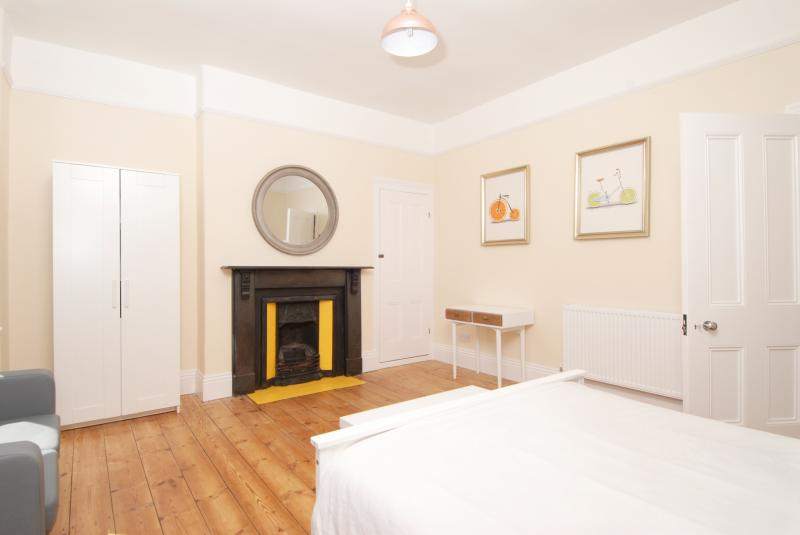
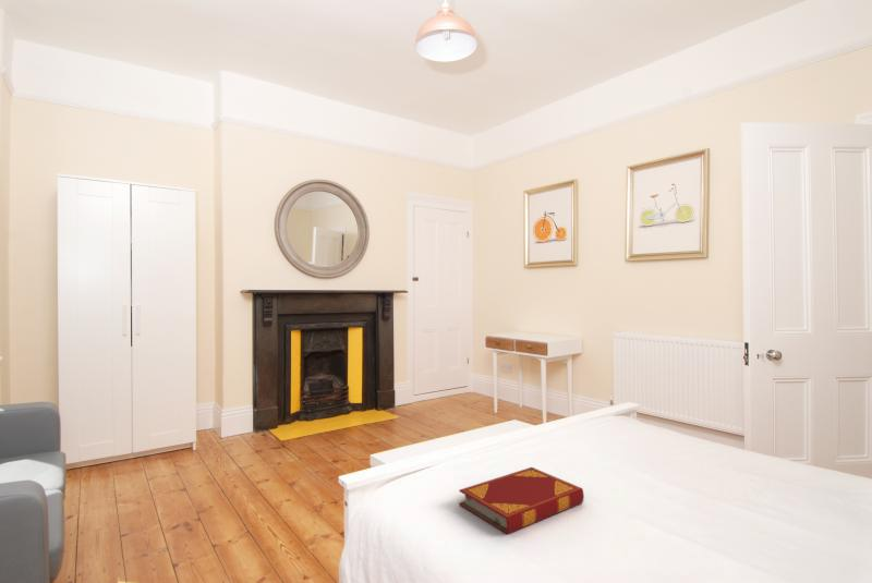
+ hardback book [458,466,585,535]
